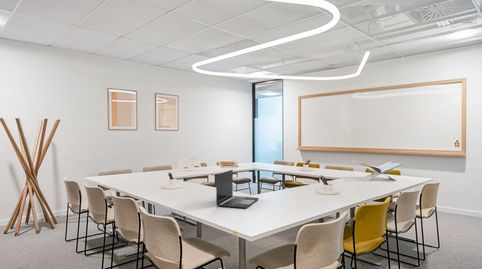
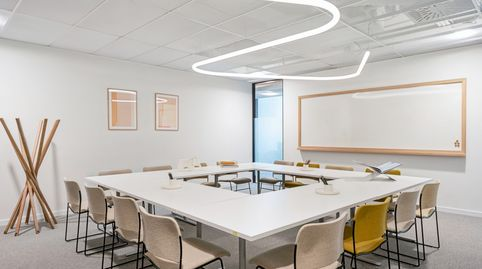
- laptop [215,169,259,209]
